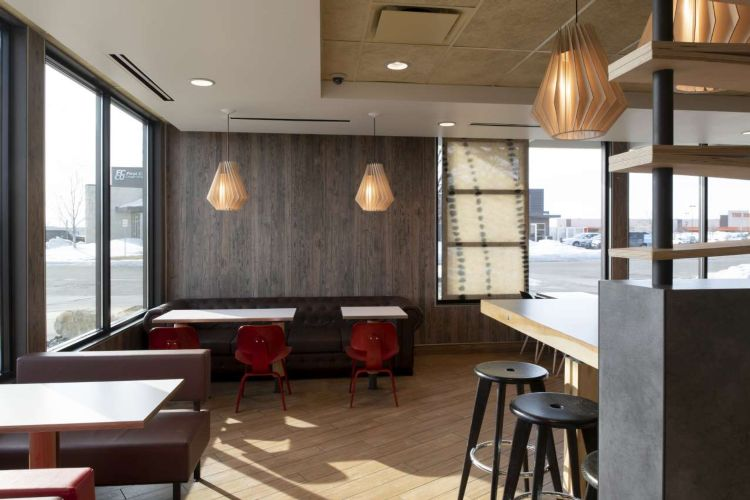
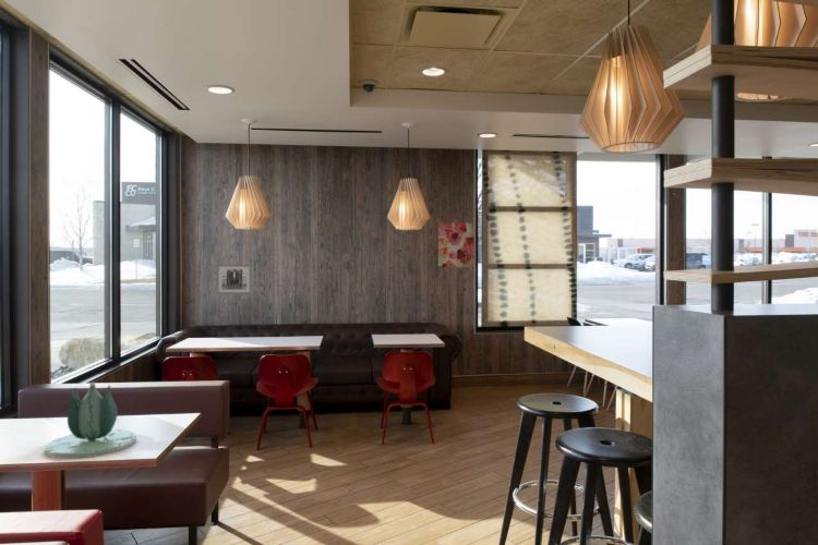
+ wall art [437,222,476,268]
+ wall art [215,264,253,295]
+ succulent plant [44,379,137,460]
